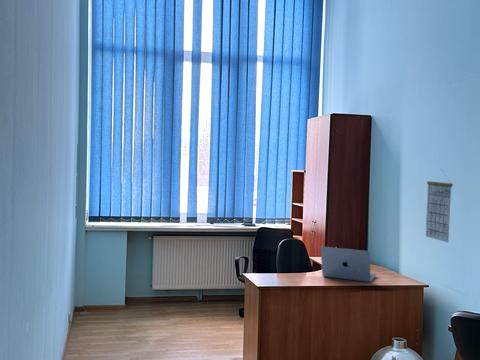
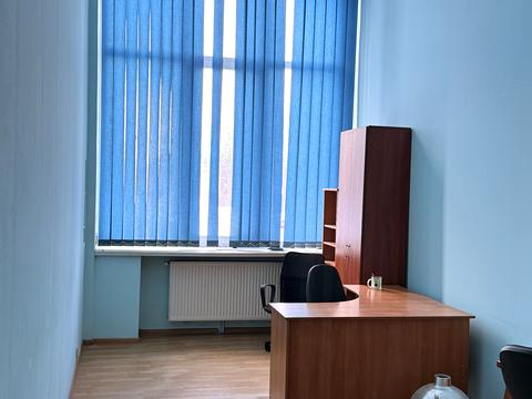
- laptop [320,246,377,283]
- calendar [425,169,454,243]
